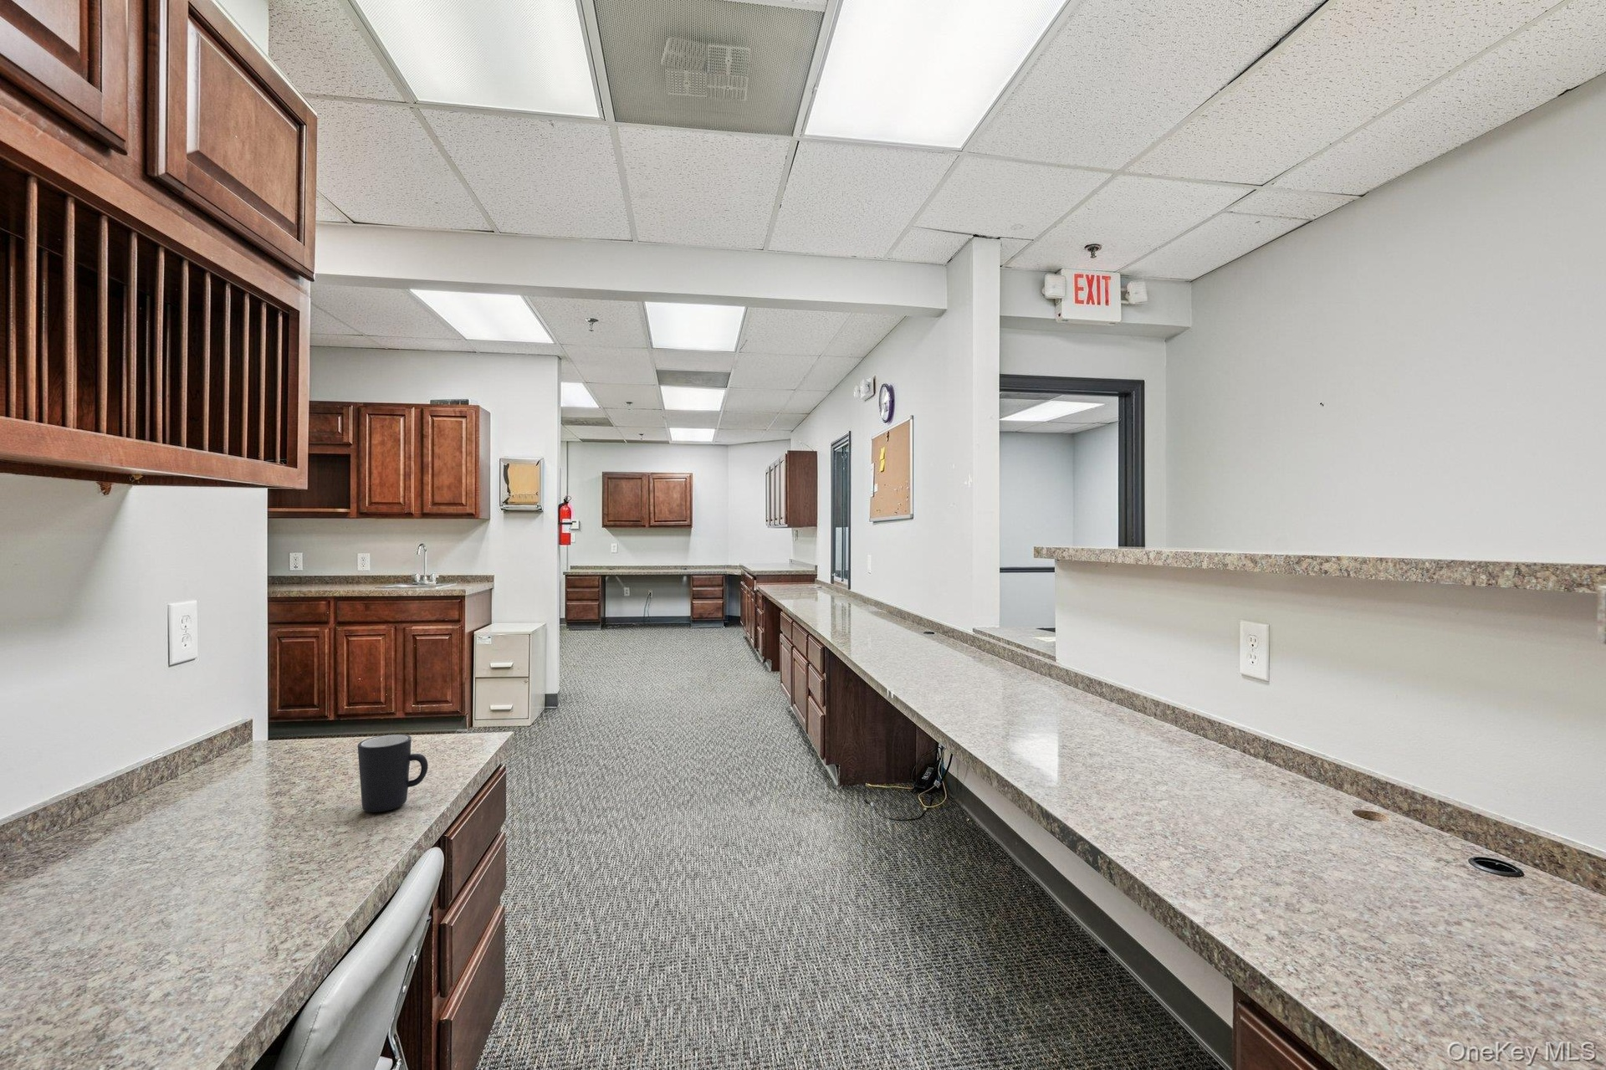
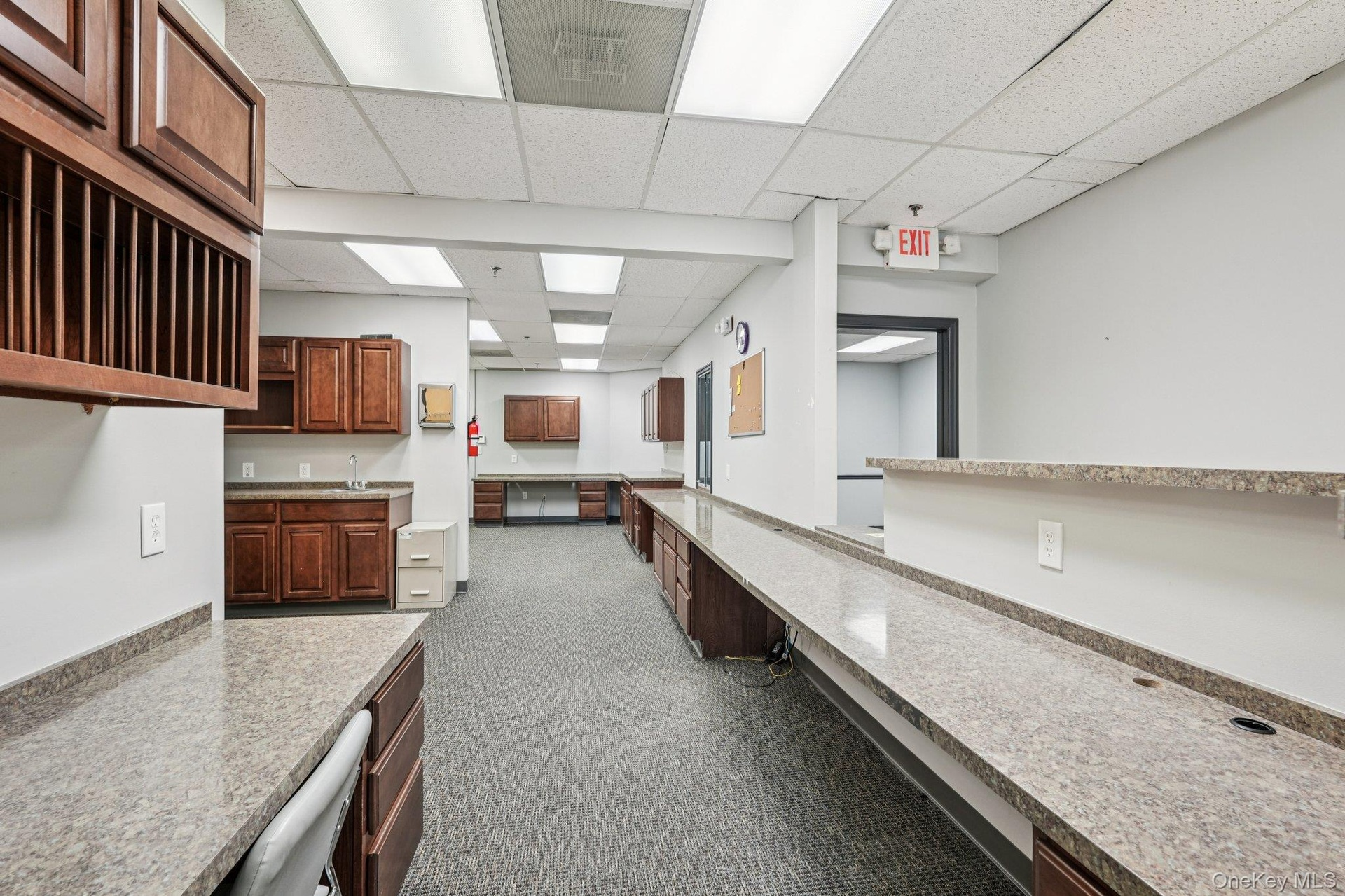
- mug [357,733,429,813]
